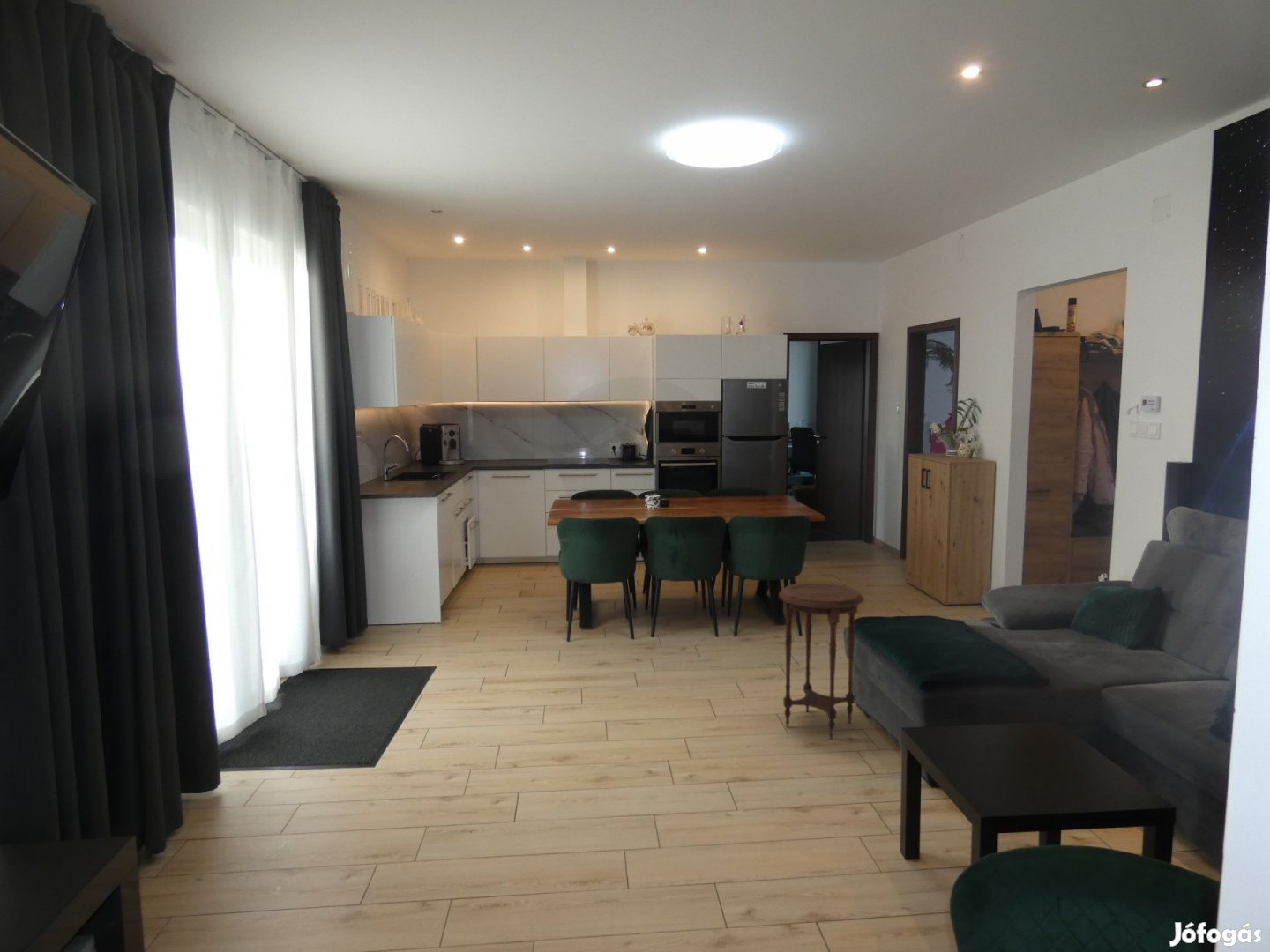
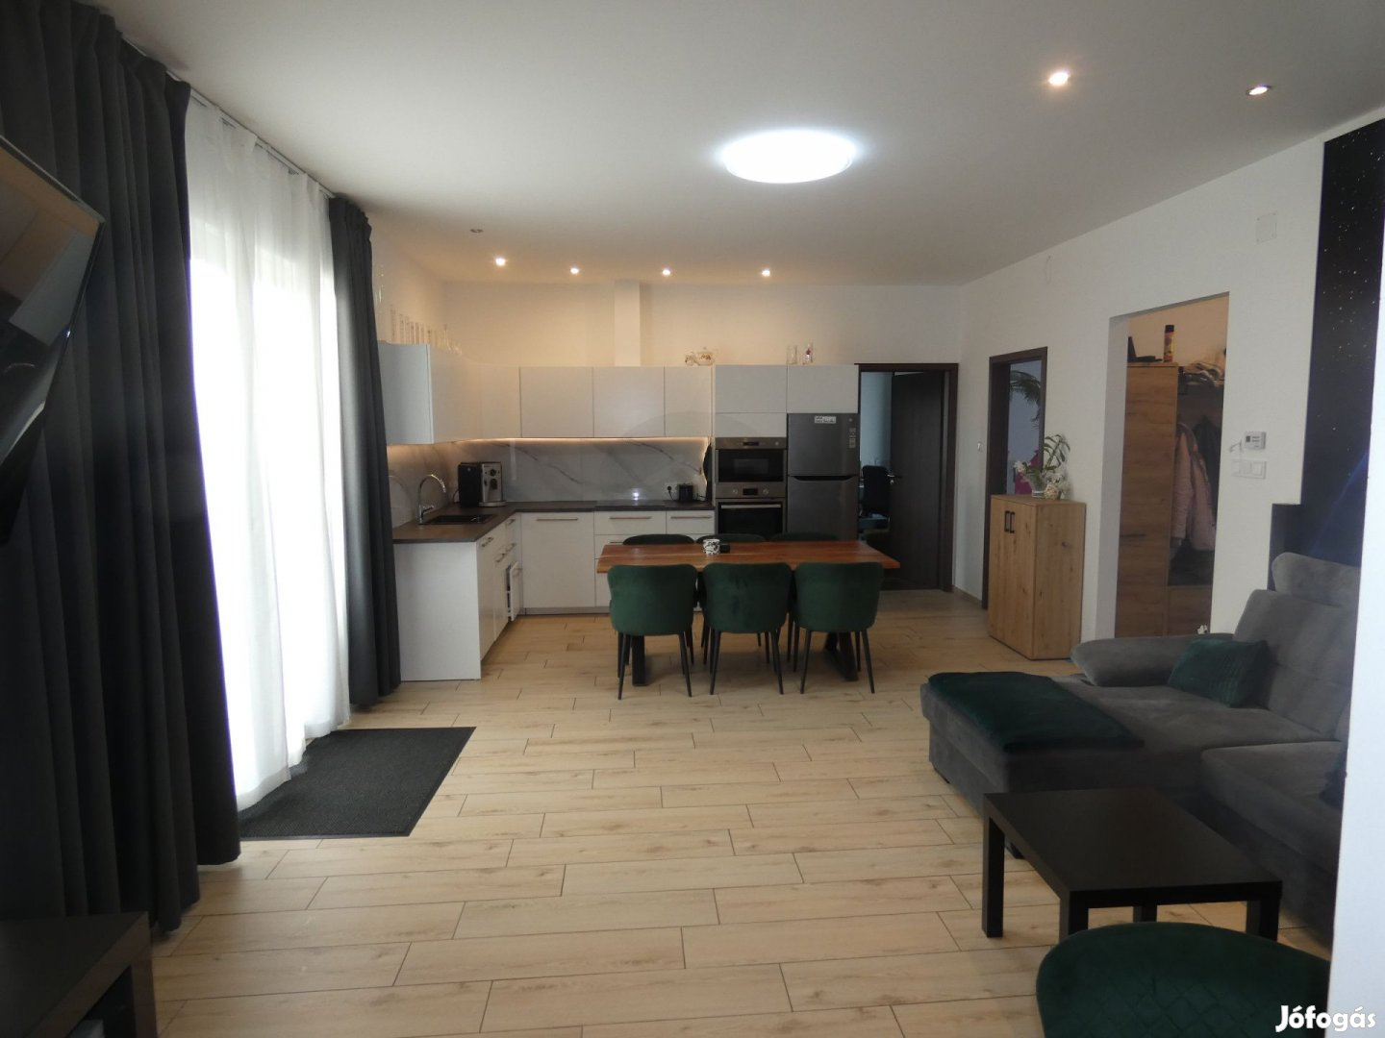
- side table [778,582,865,740]
